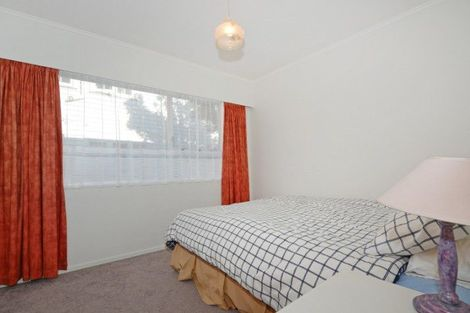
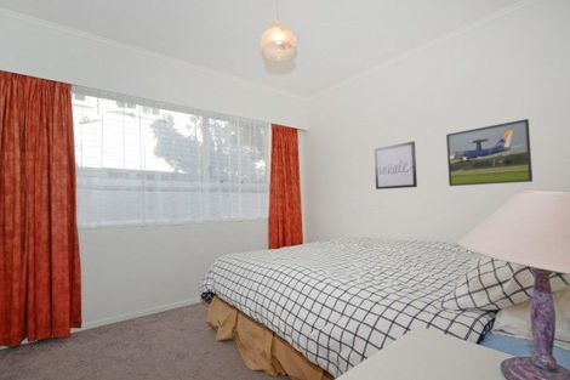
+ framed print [445,118,534,187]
+ wall art [374,141,418,191]
